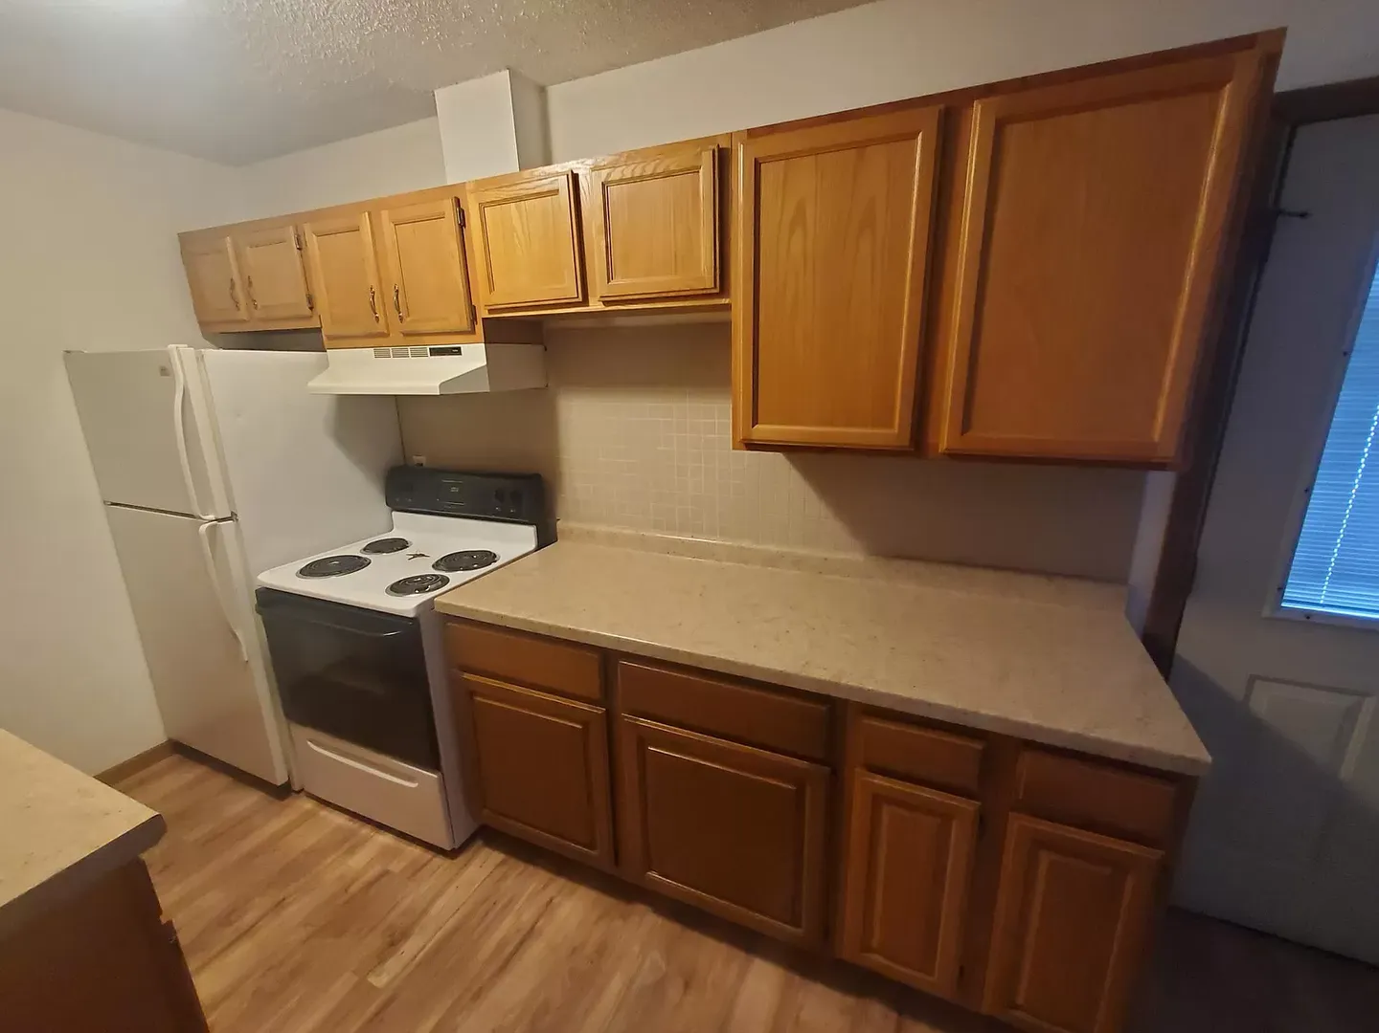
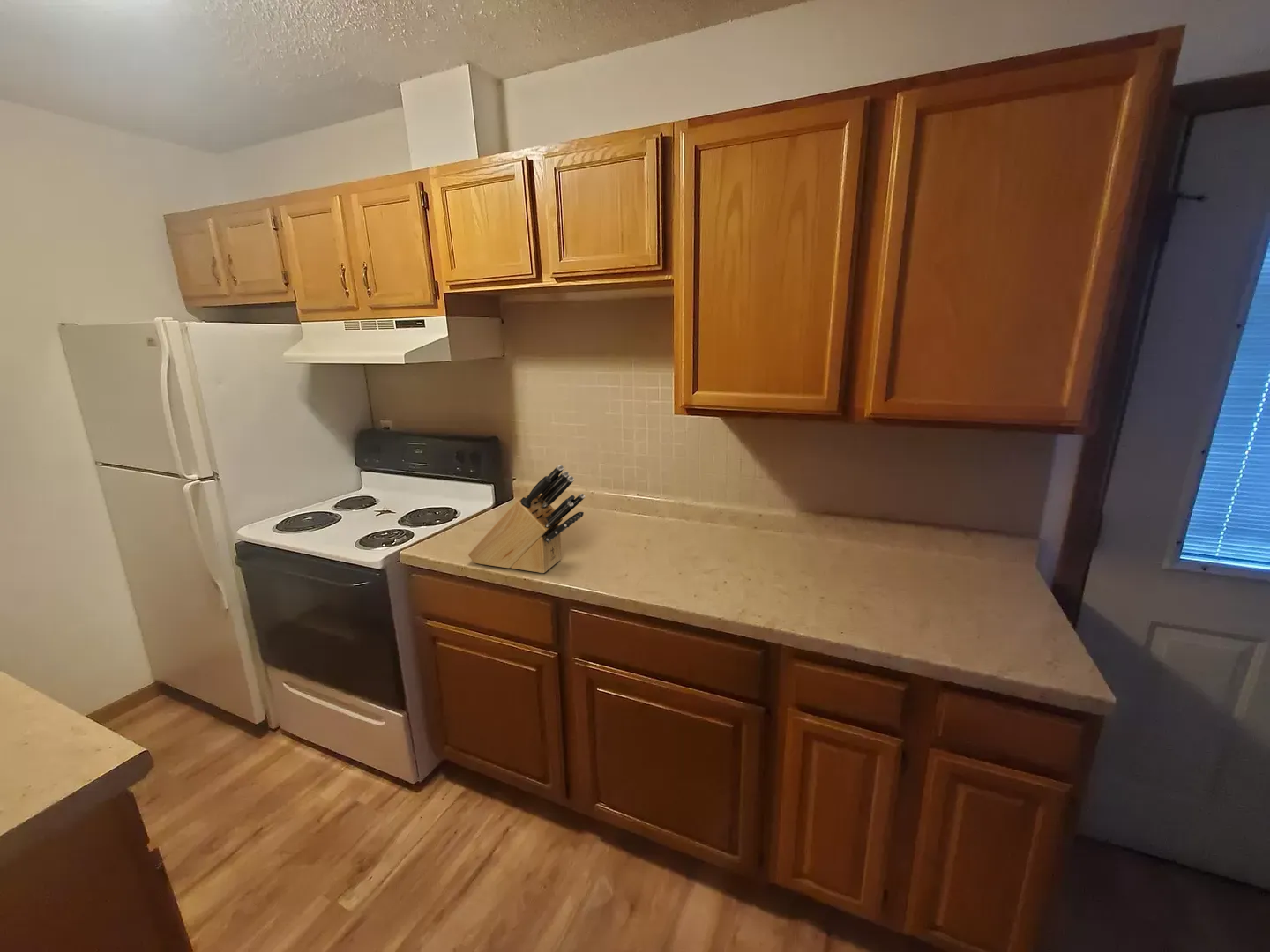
+ knife block [467,464,586,574]
